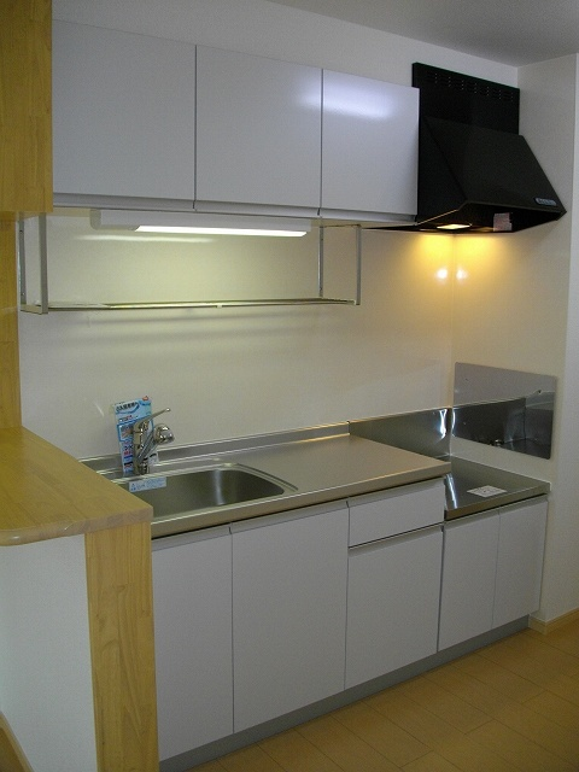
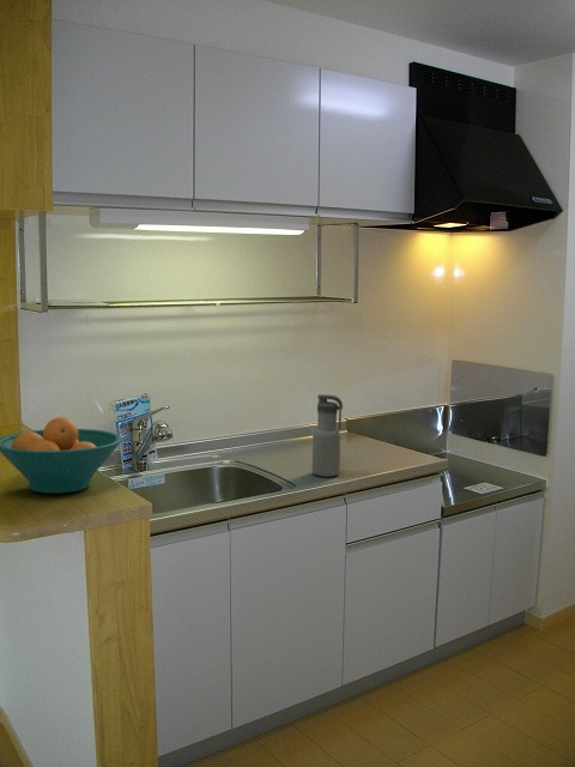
+ fruit bowl [0,416,123,495]
+ water bottle [311,393,344,478]
